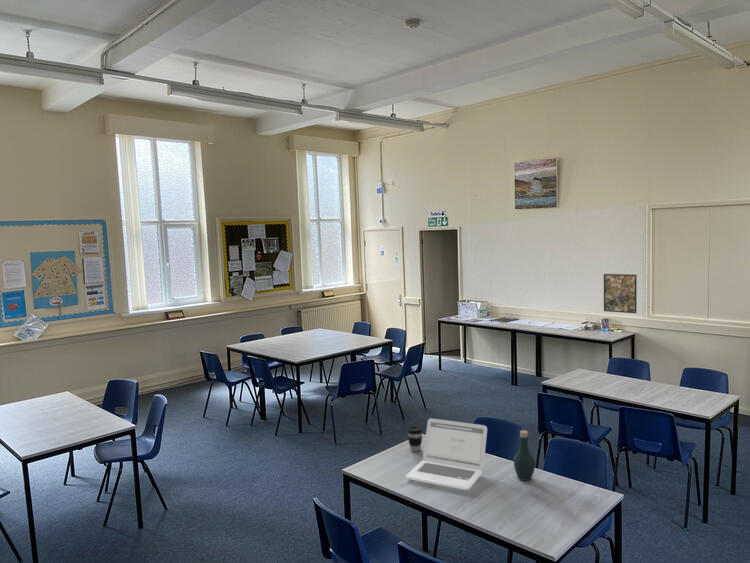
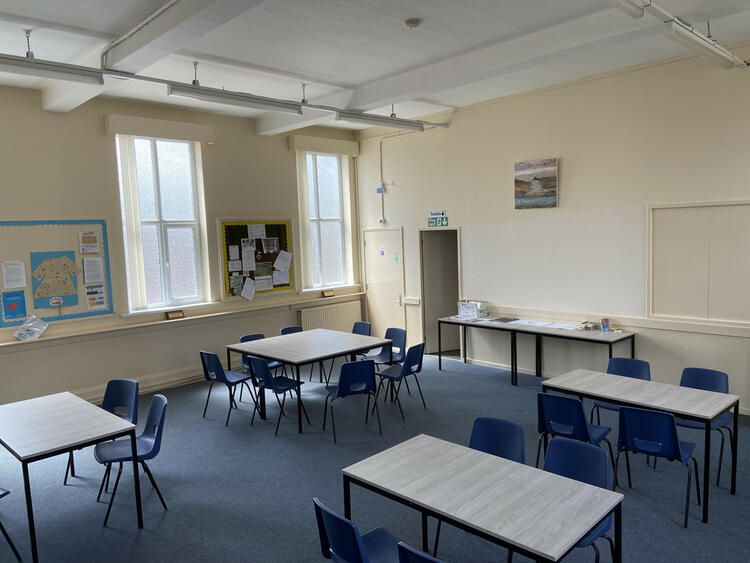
- coffee cup [406,426,424,453]
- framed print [603,273,638,314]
- bottle [512,429,536,482]
- laptop [405,417,488,491]
